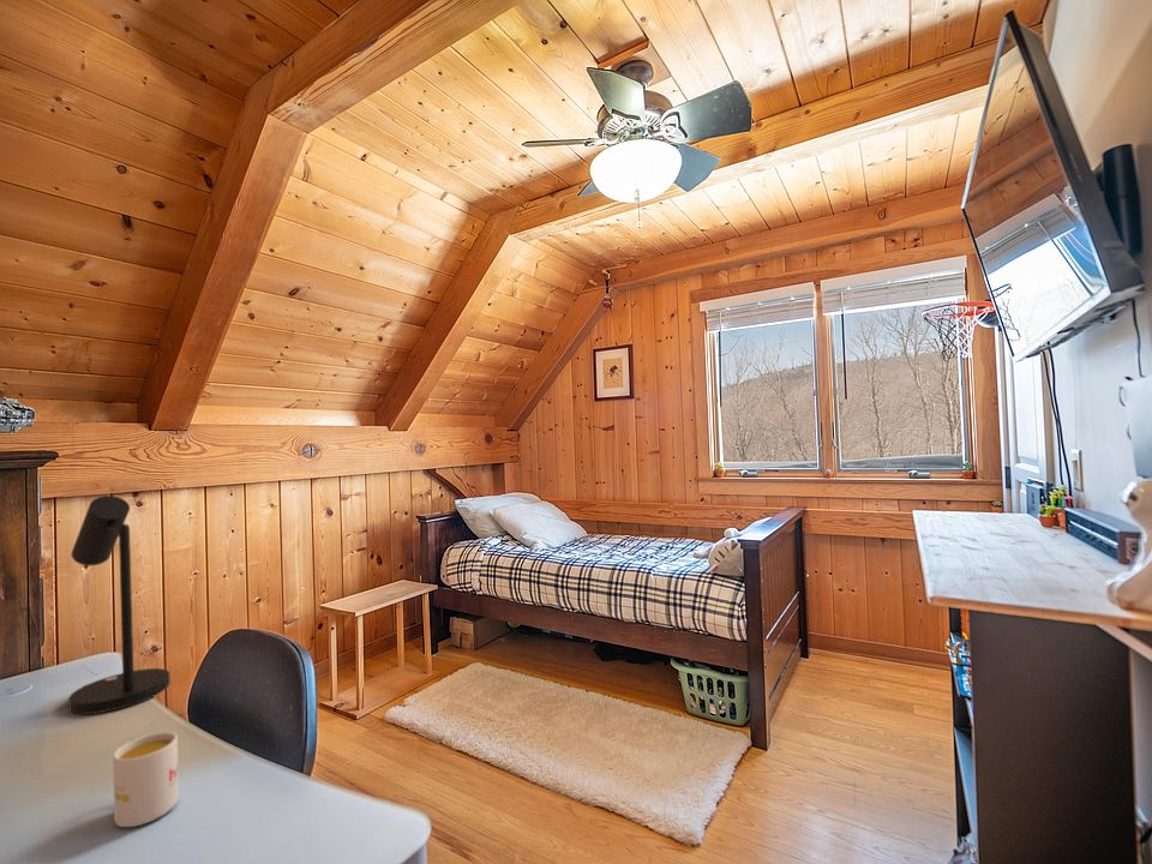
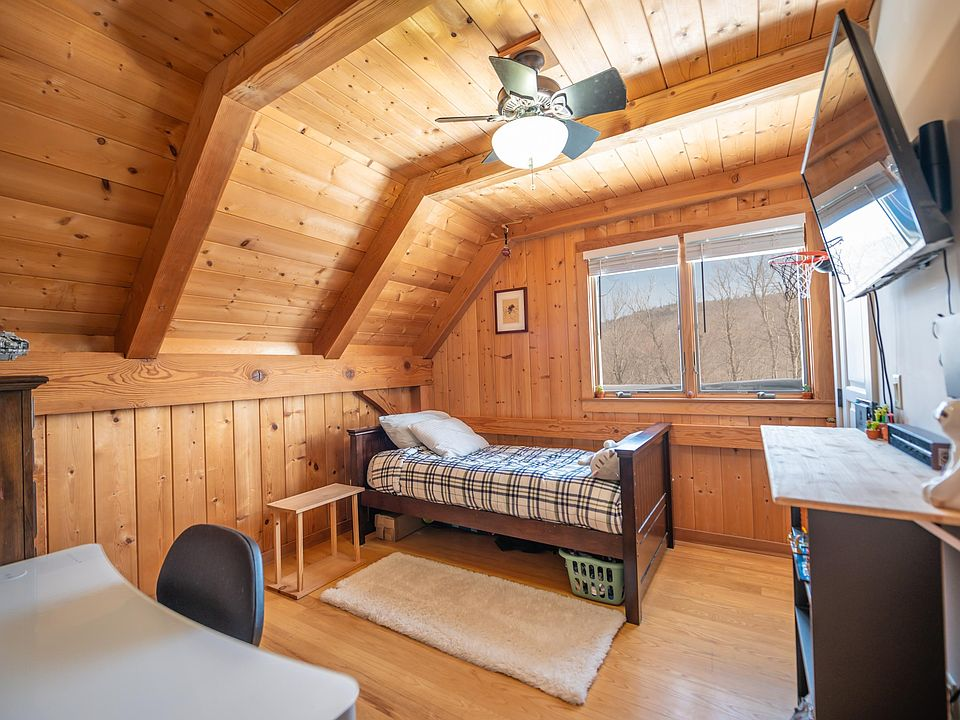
- desk lamp [67,494,172,715]
- mug [112,731,180,828]
